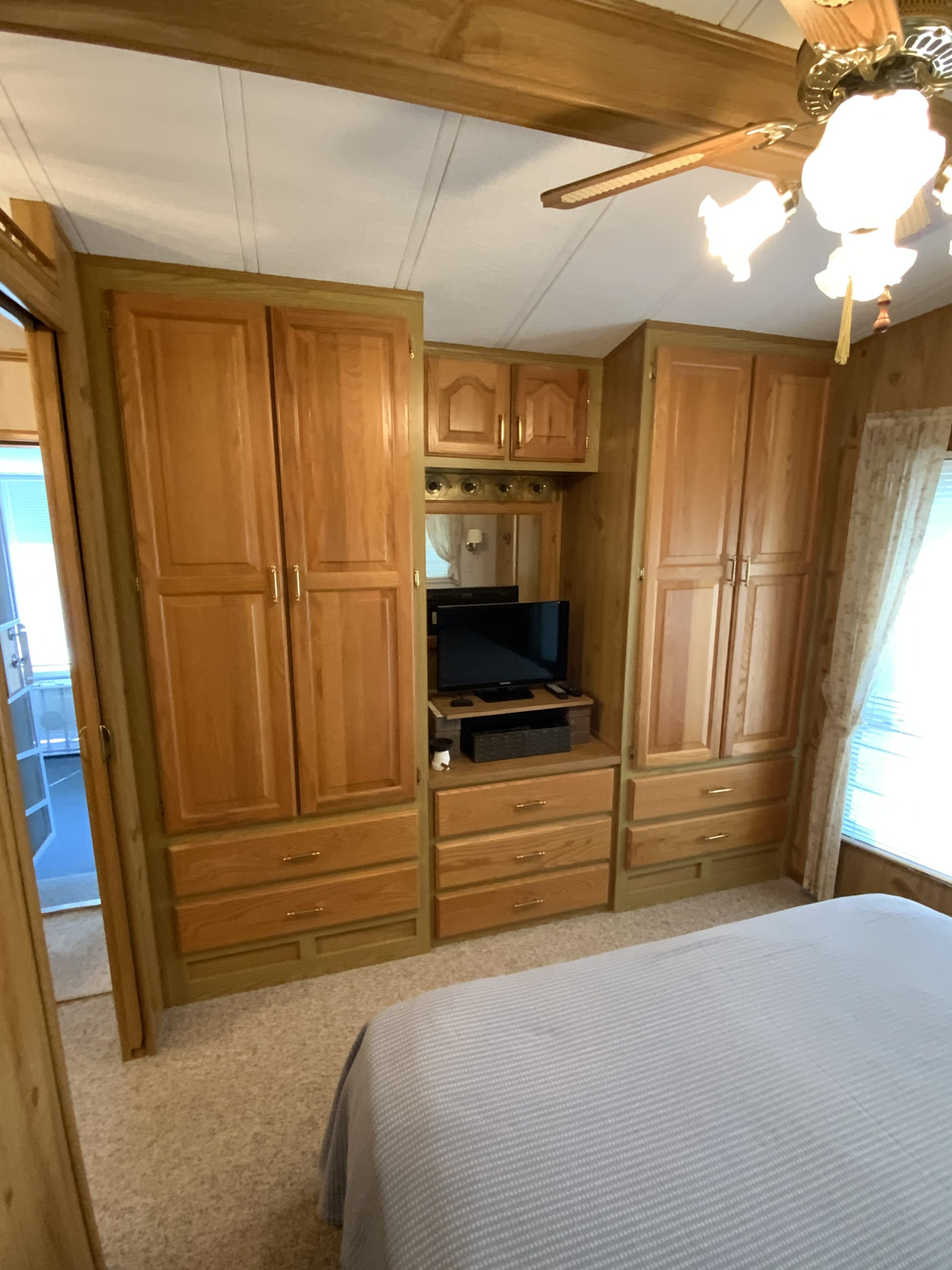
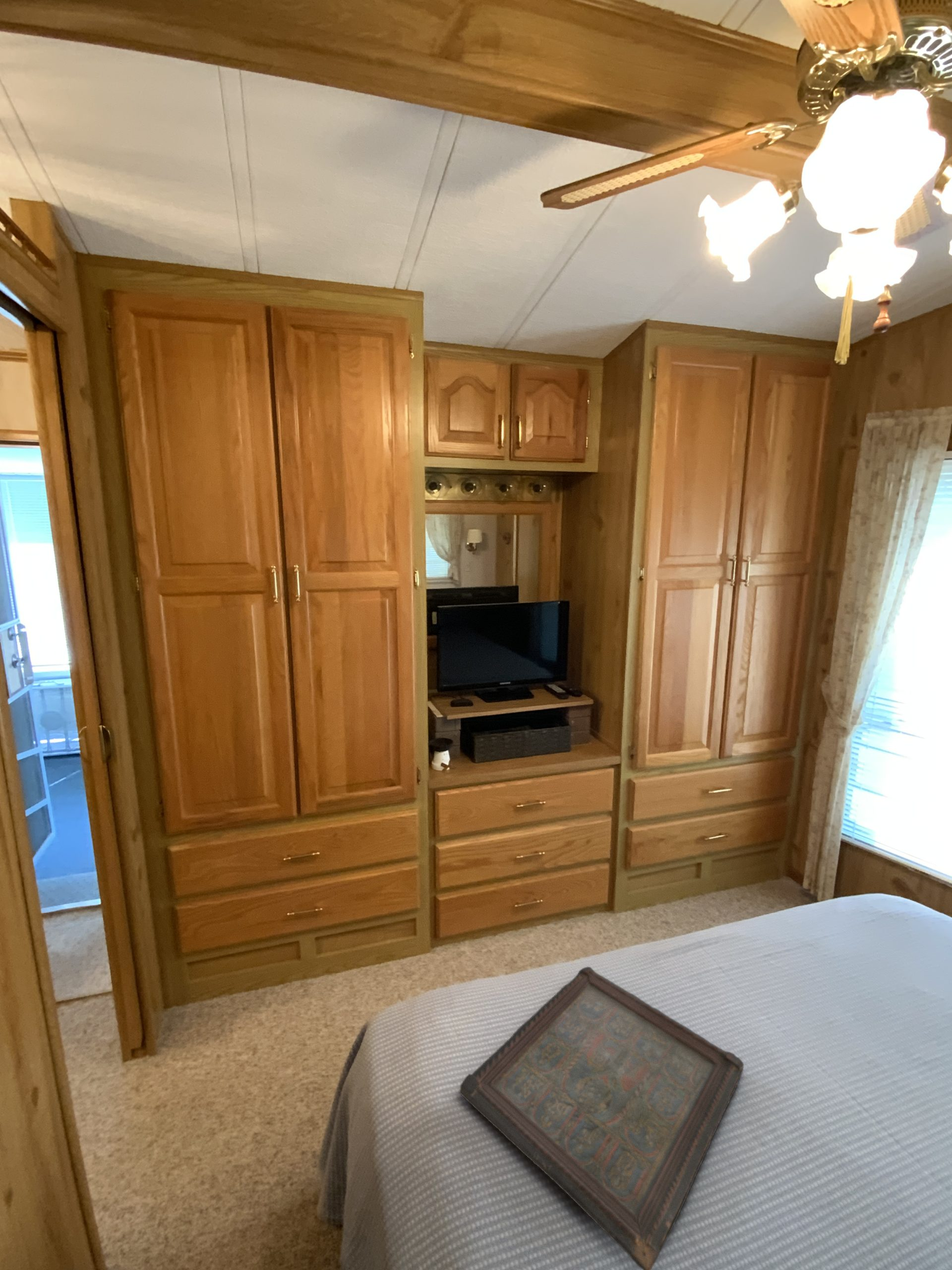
+ serving tray [459,966,744,1270]
